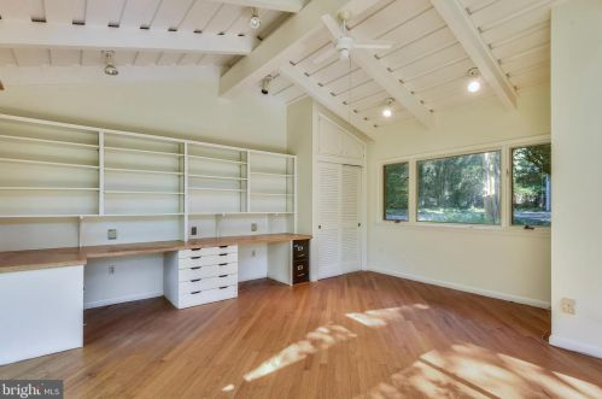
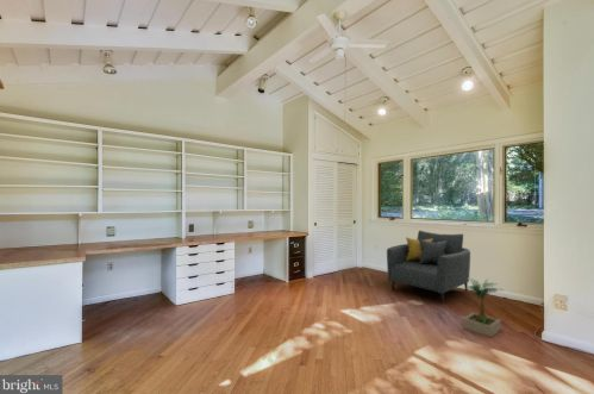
+ armchair [386,230,471,304]
+ potted plant [462,277,505,338]
